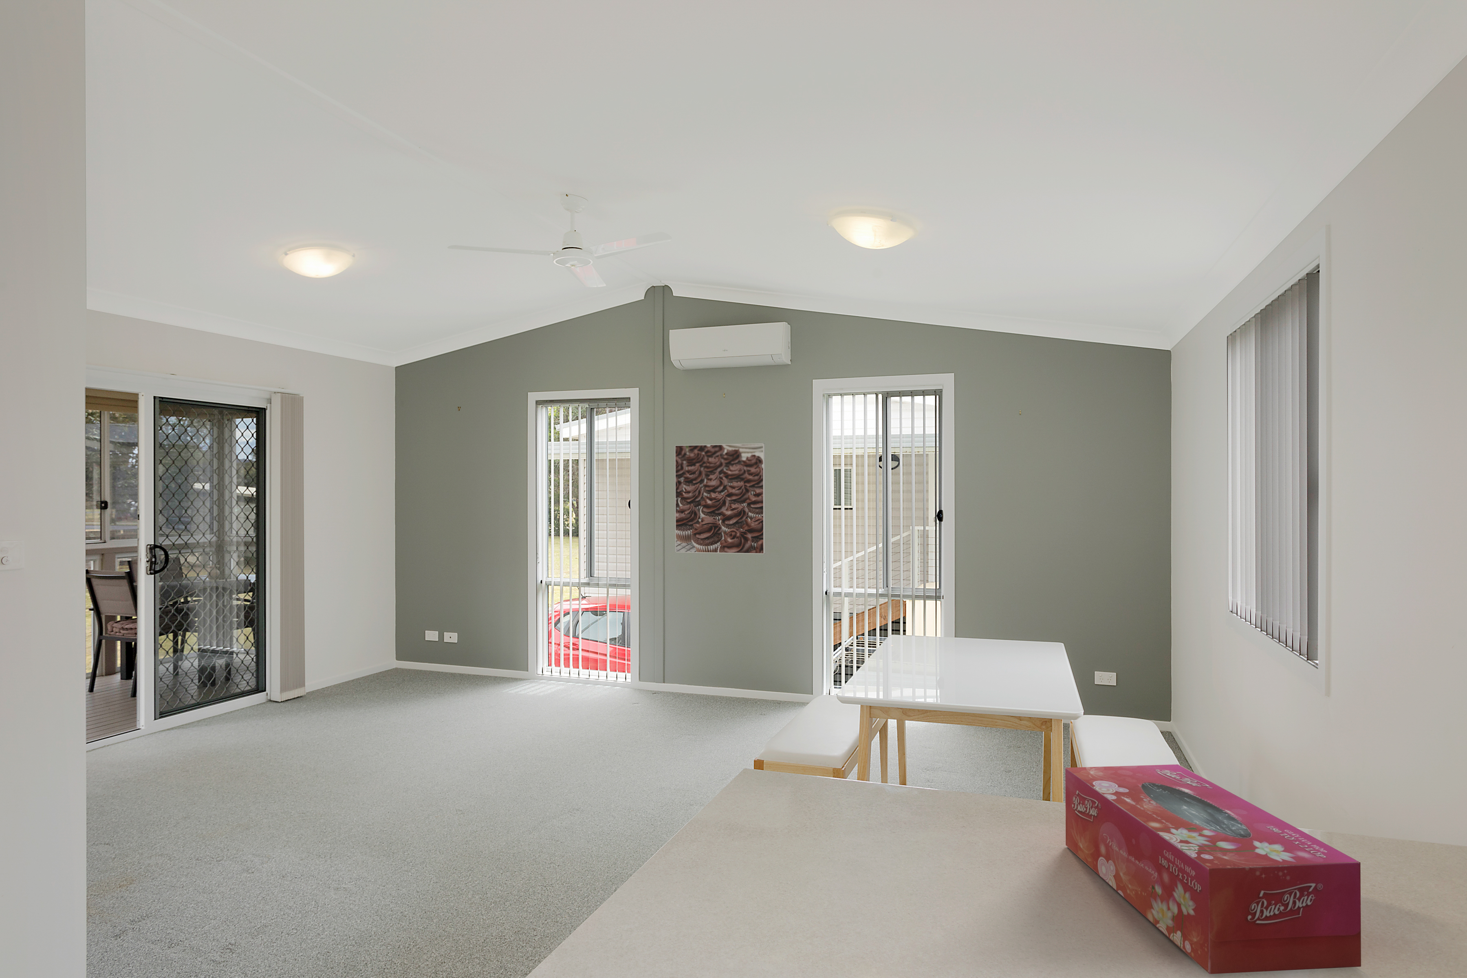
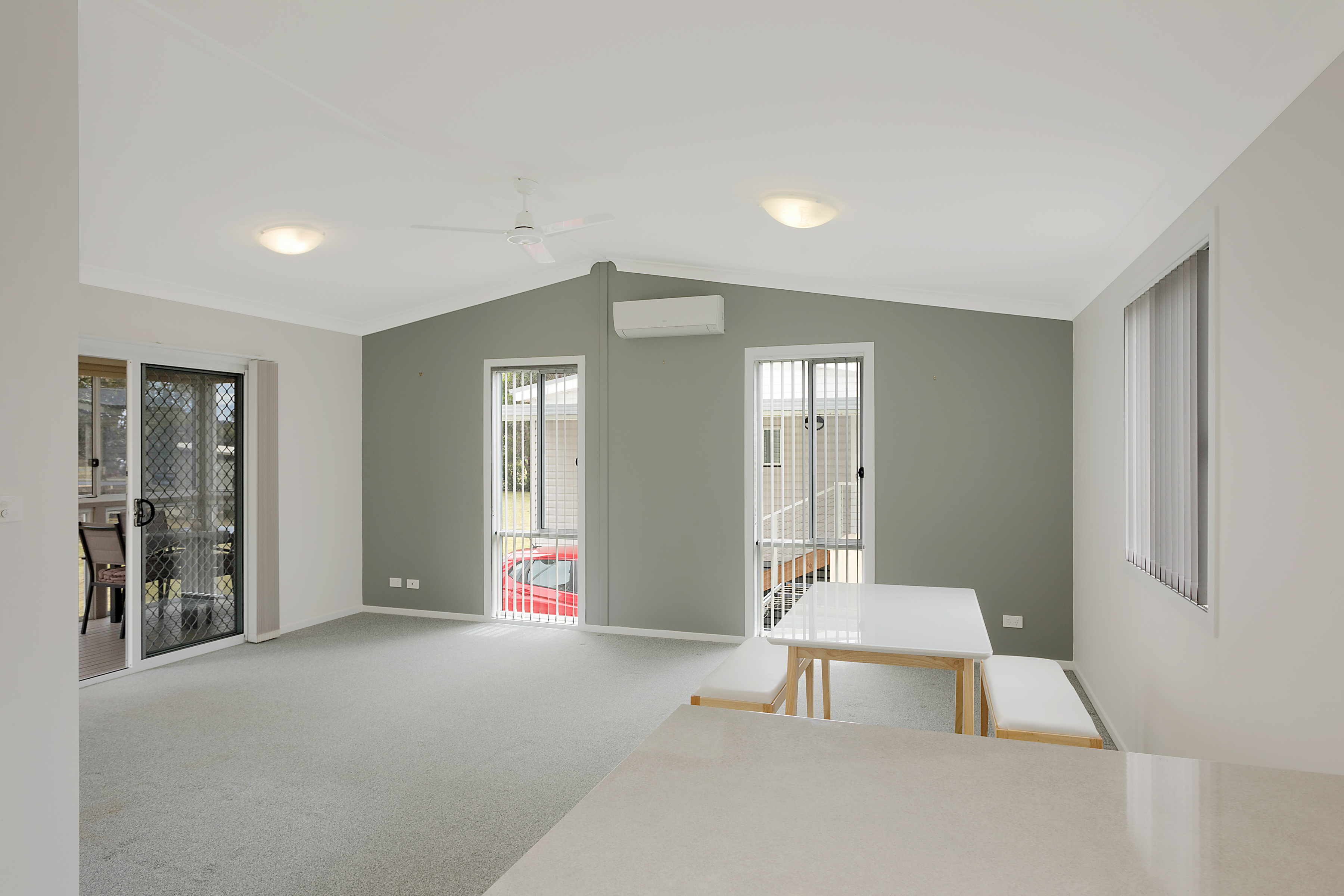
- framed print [675,443,765,554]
- tissue box [1065,764,1361,975]
